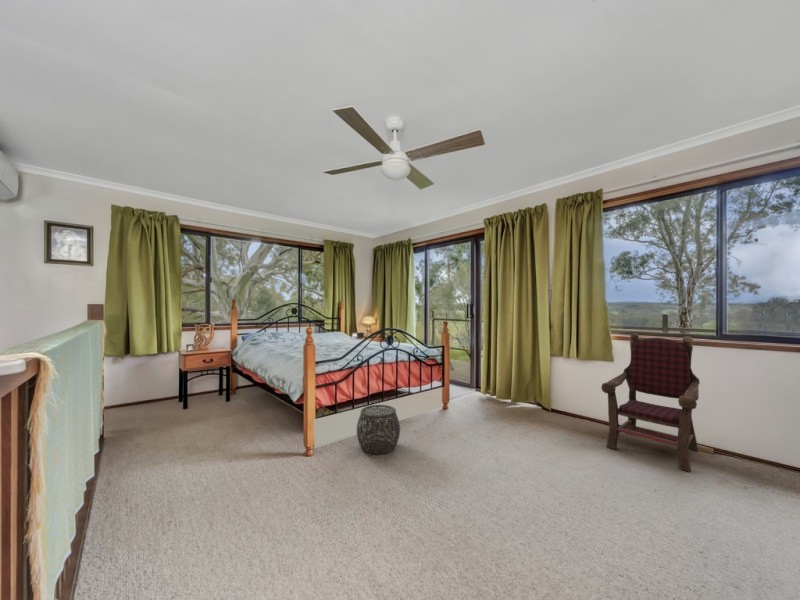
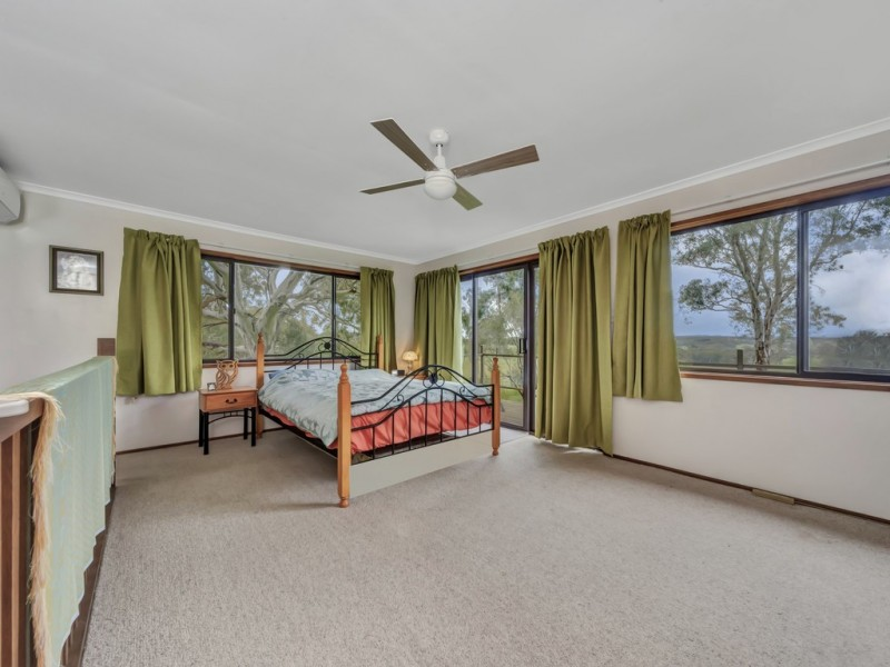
- woven basket [355,404,401,455]
- armchair [600,332,701,473]
